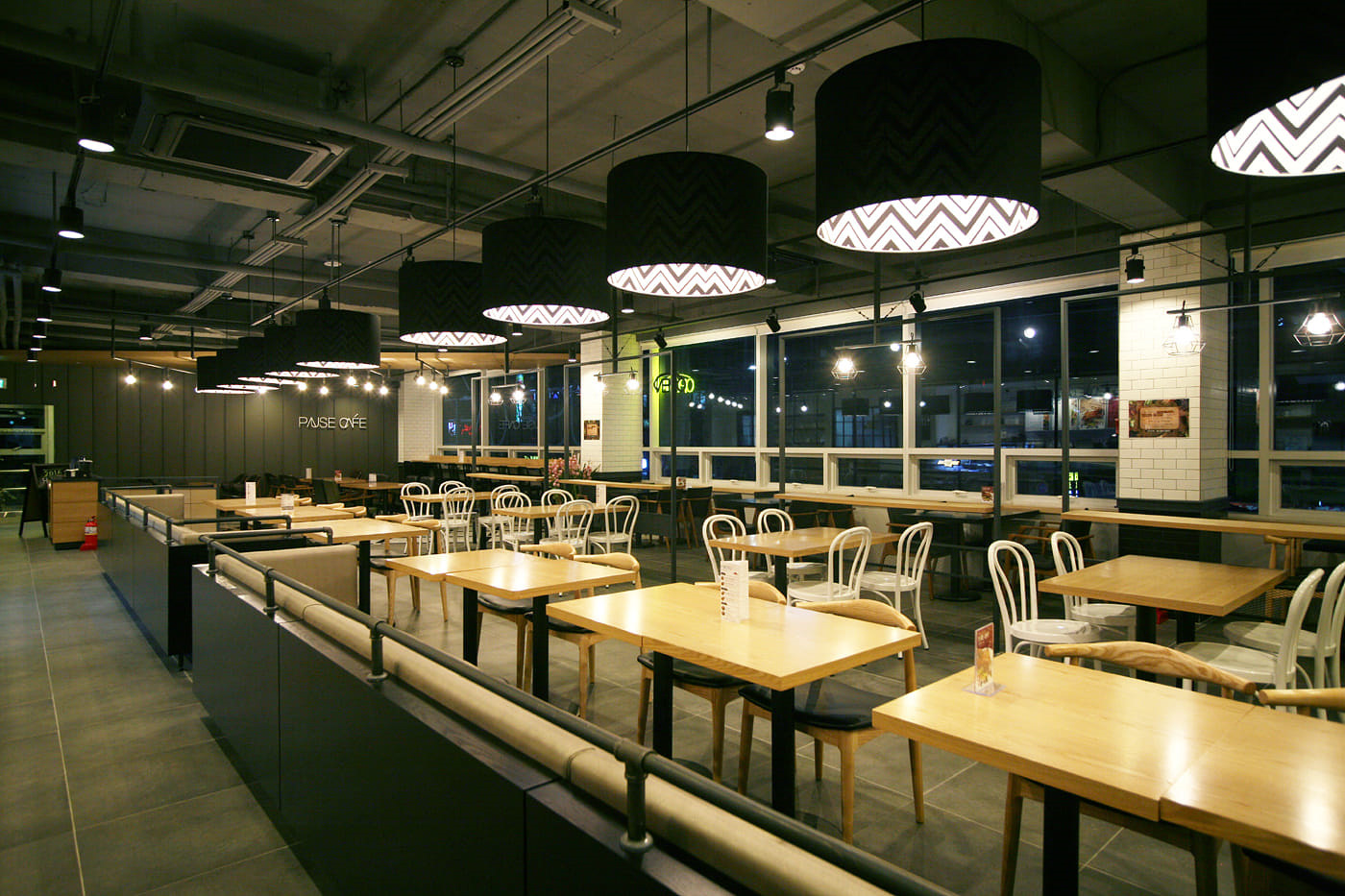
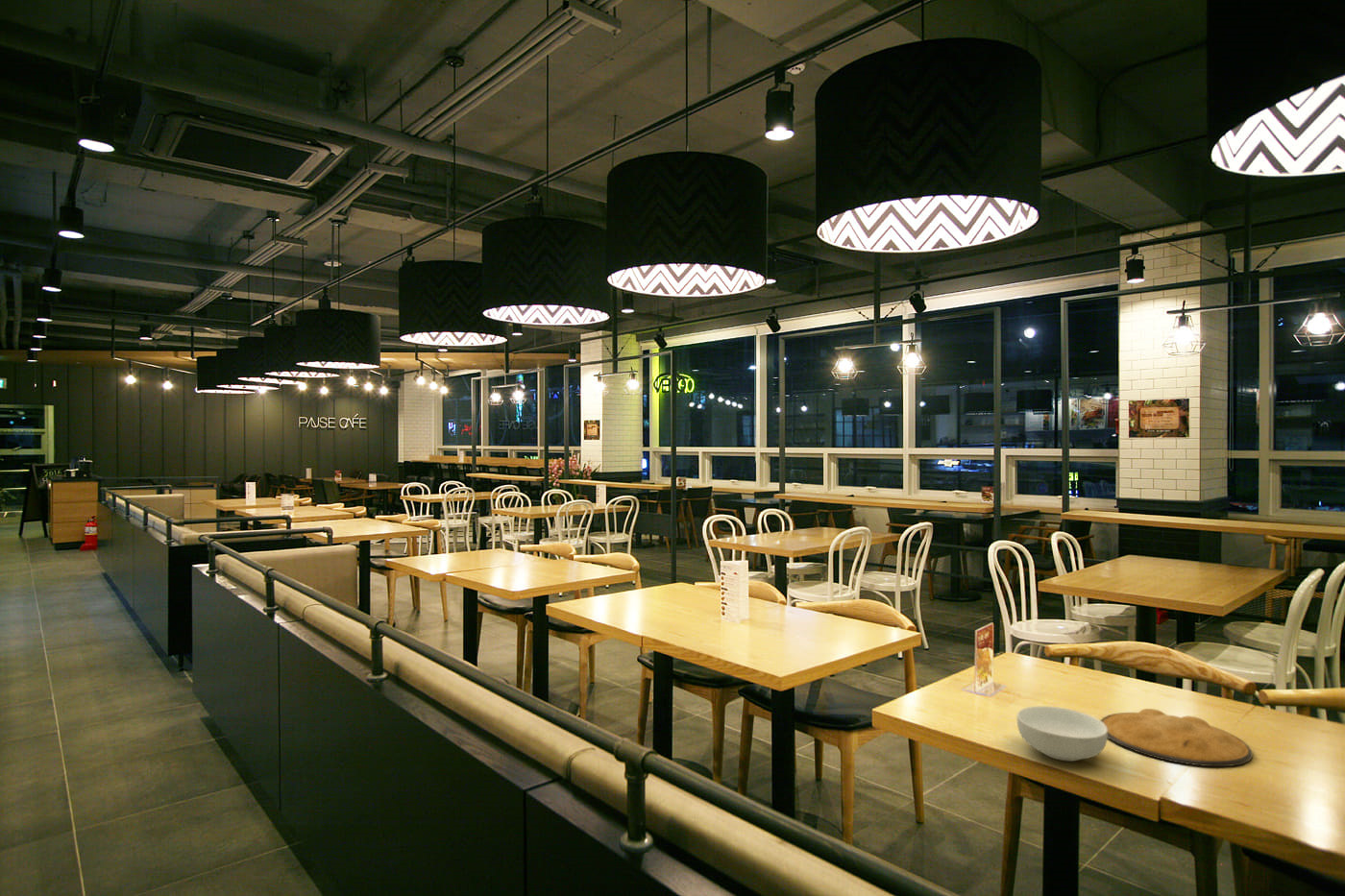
+ cereal bowl [1015,705,1109,763]
+ plate [1099,708,1254,767]
